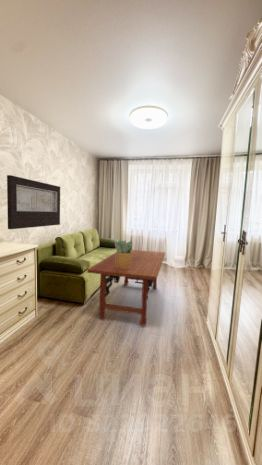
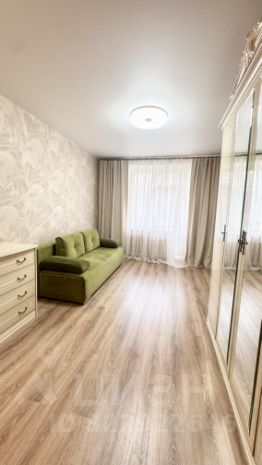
- decorative wall panel [6,174,61,230]
- coffee table [86,249,166,327]
- potted plant [113,240,133,268]
